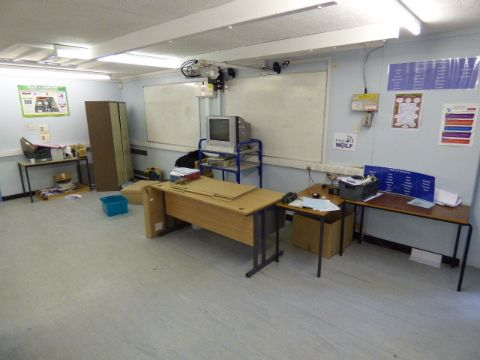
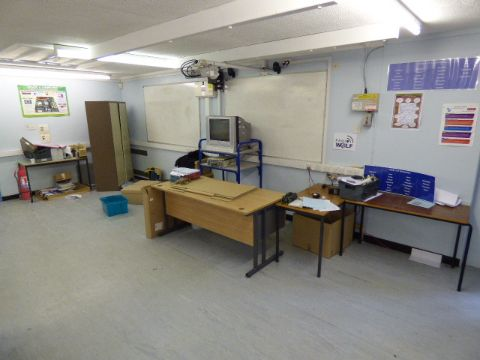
+ fire extinguisher [13,165,32,201]
